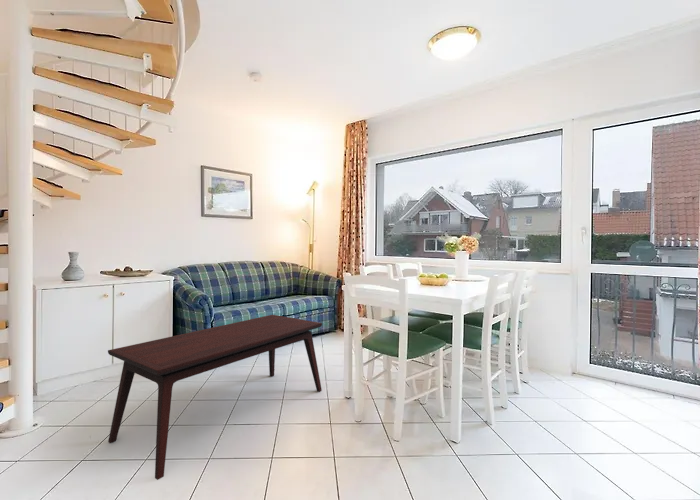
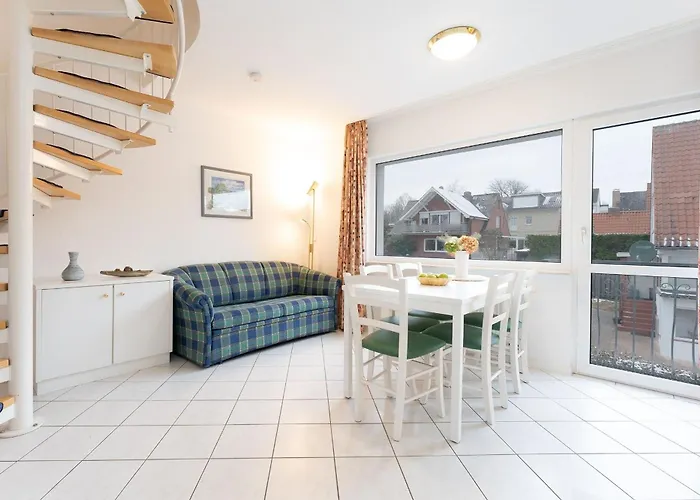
- coffee table [107,314,323,481]
